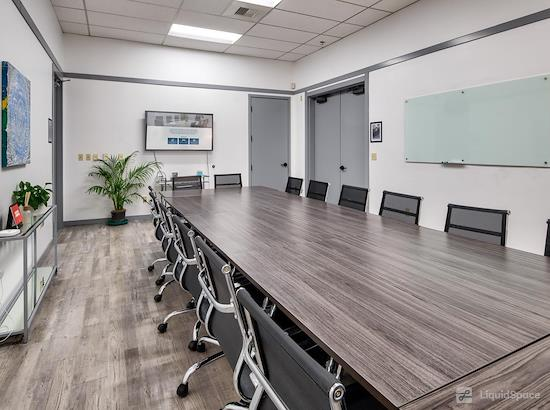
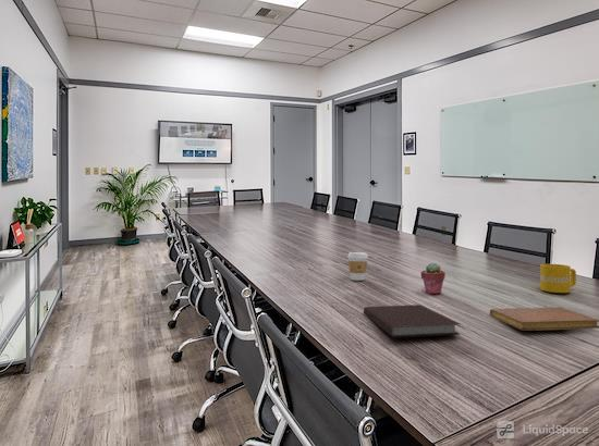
+ notebook [489,307,599,332]
+ potted succulent [419,262,447,295]
+ notebook [363,303,462,338]
+ mug [539,263,577,294]
+ coffee cup [346,251,369,282]
